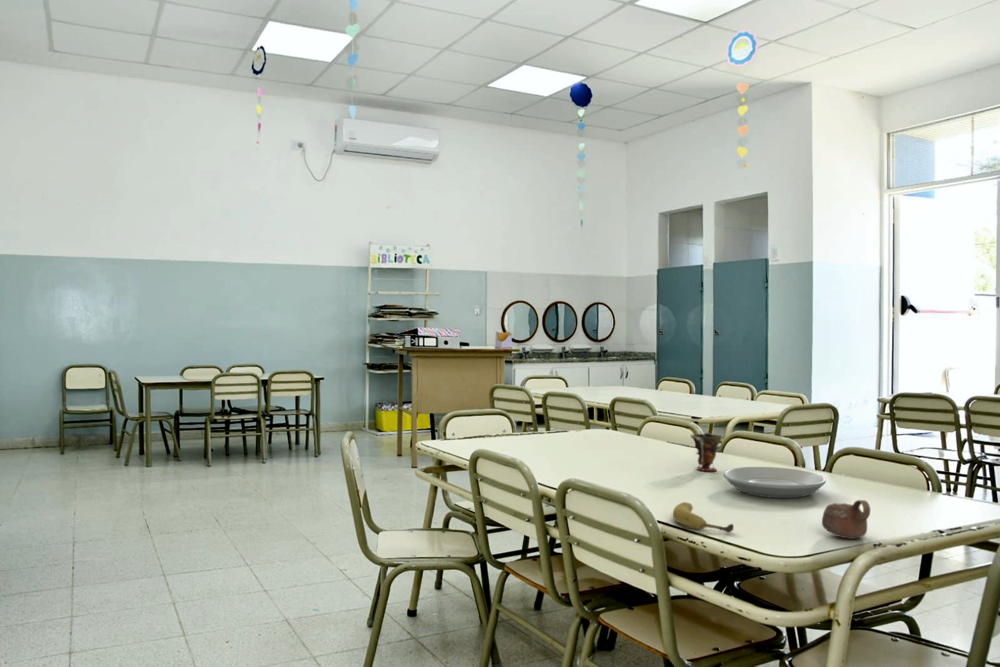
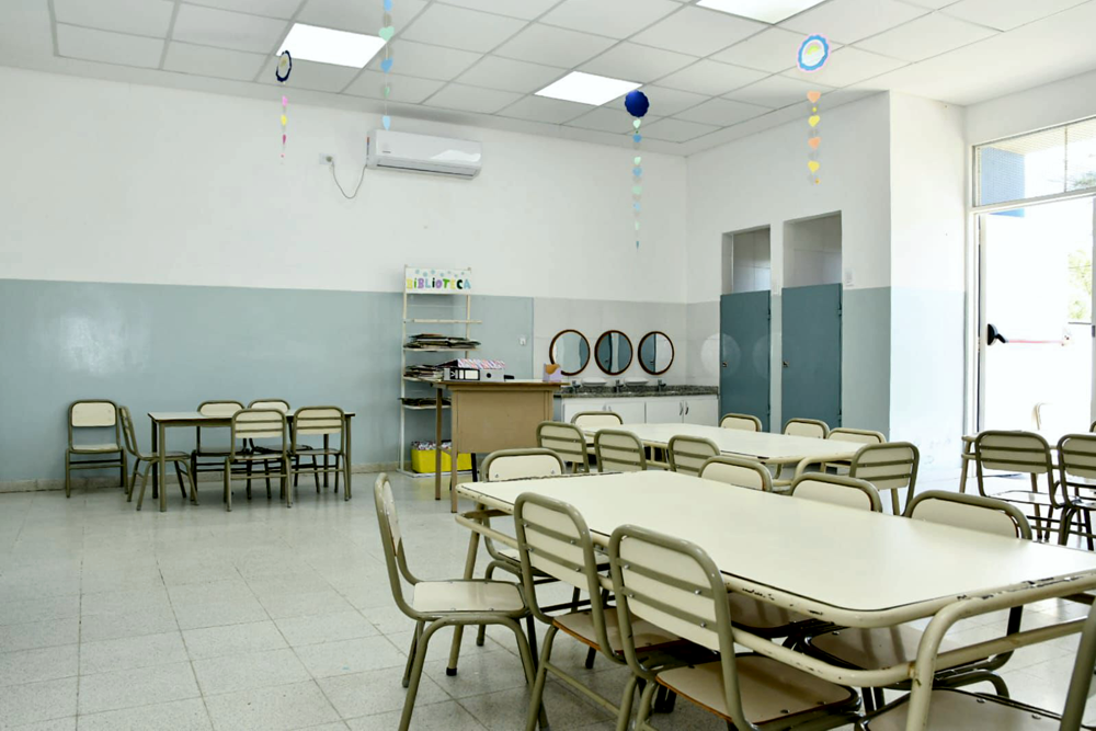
- cup [690,432,722,472]
- plate [722,466,827,499]
- fruit [672,501,735,533]
- cup [821,499,871,540]
